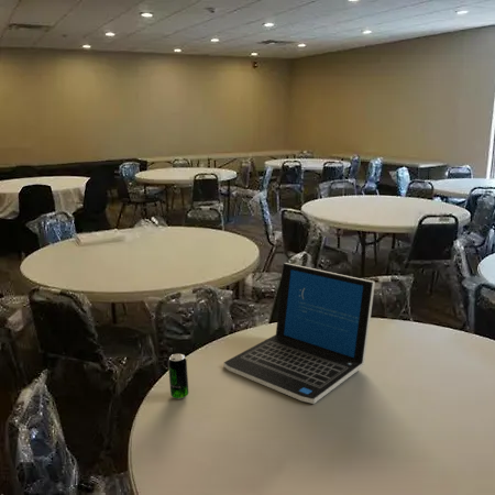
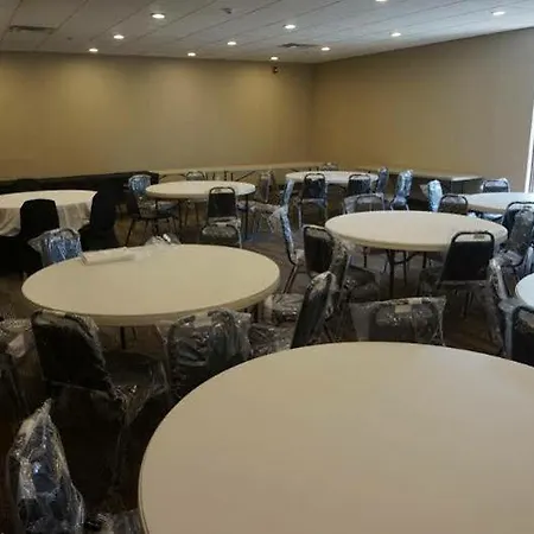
- beverage can [167,353,190,400]
- laptop [222,262,376,405]
